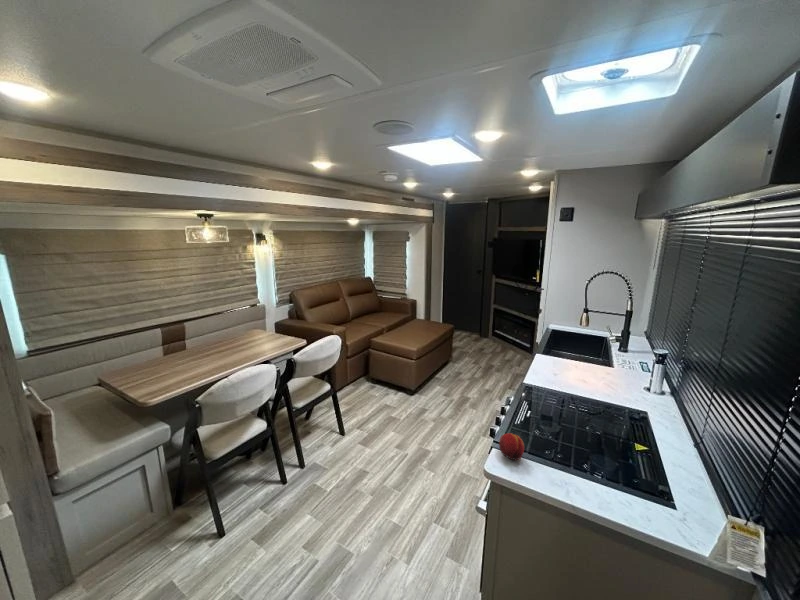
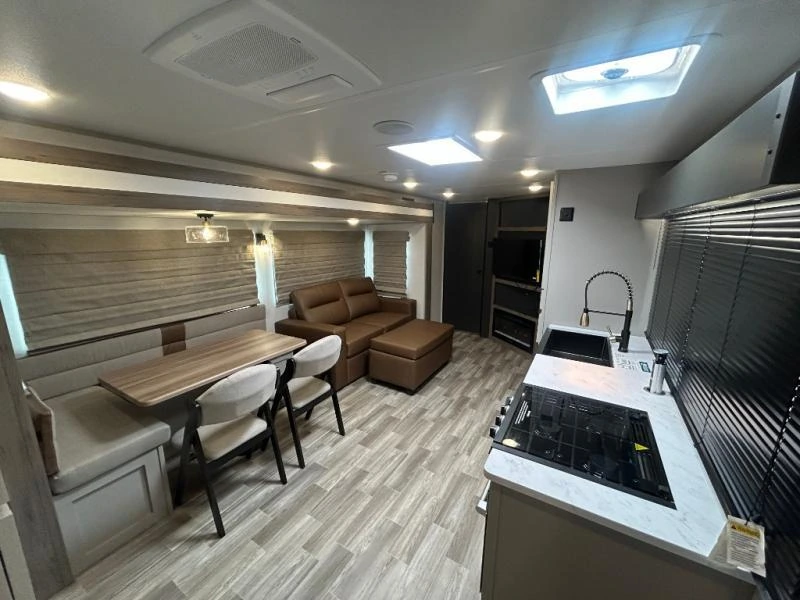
- fruit [498,432,525,461]
